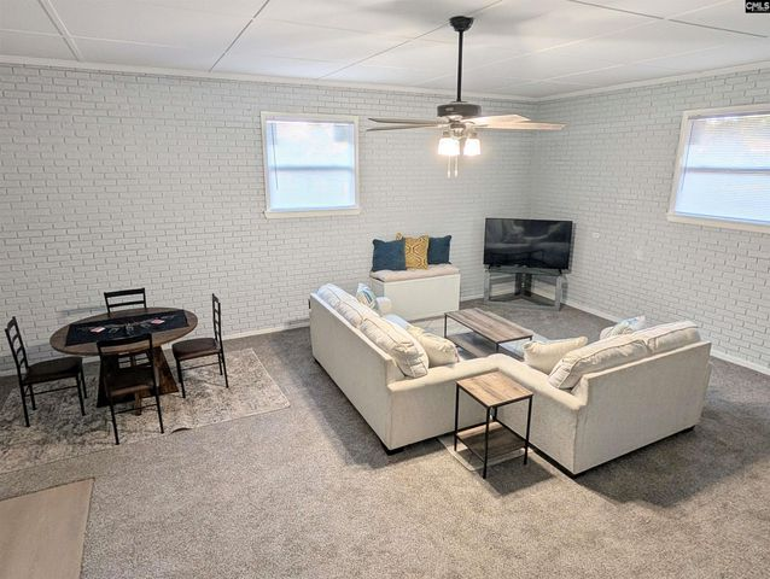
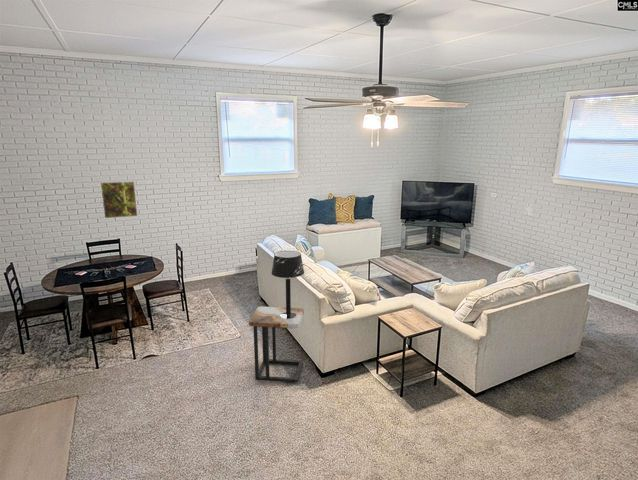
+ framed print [100,180,138,219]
+ table lamp [270,250,305,319]
+ side table [248,306,305,384]
